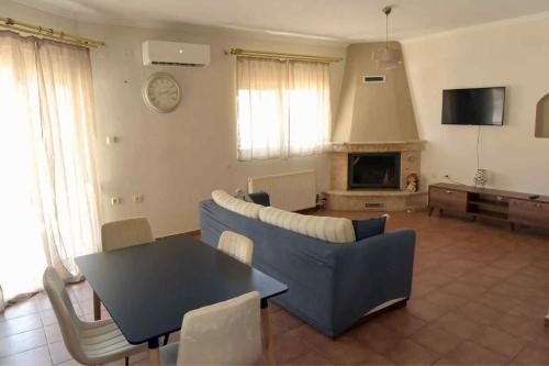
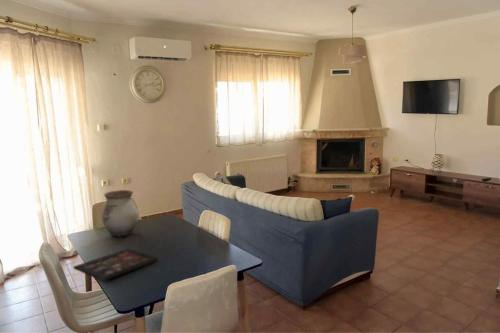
+ decorative tray [72,248,159,282]
+ vase [101,189,139,238]
